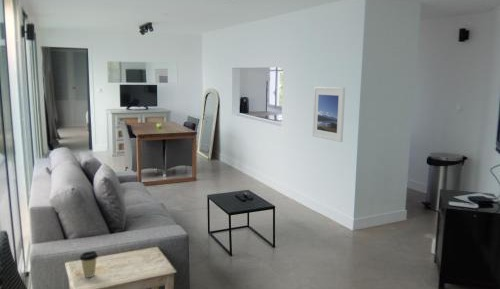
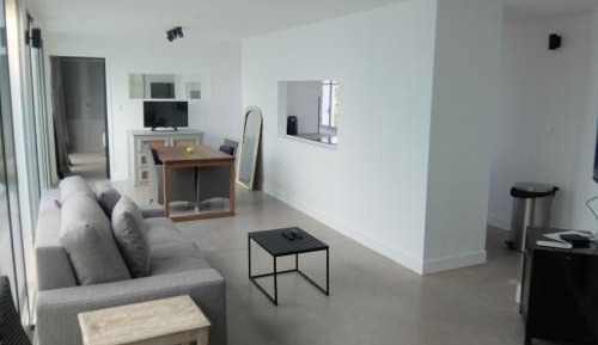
- coffee cup [79,250,99,278]
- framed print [311,86,346,143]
